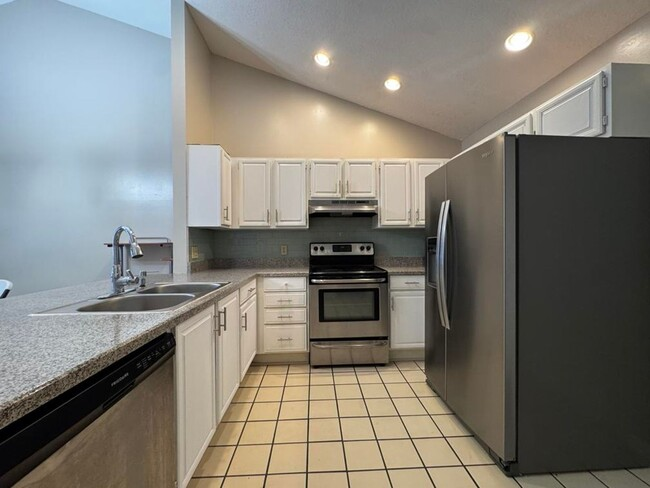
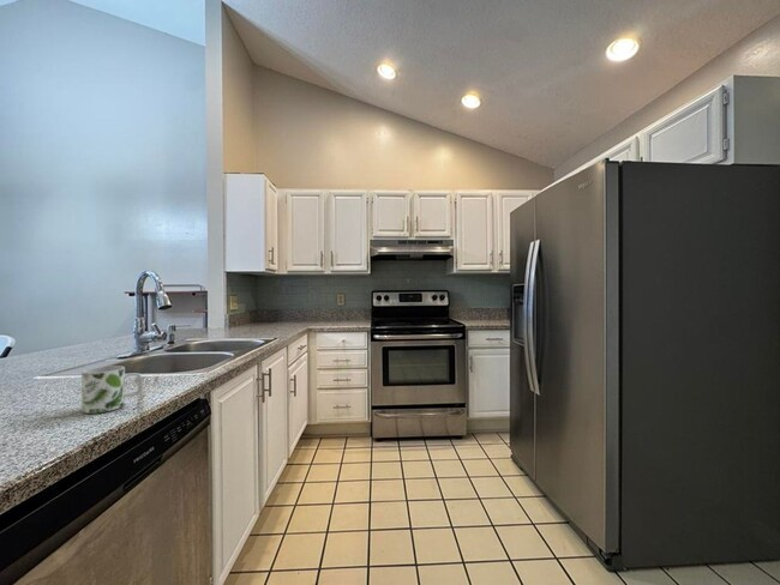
+ mug [80,364,144,415]
